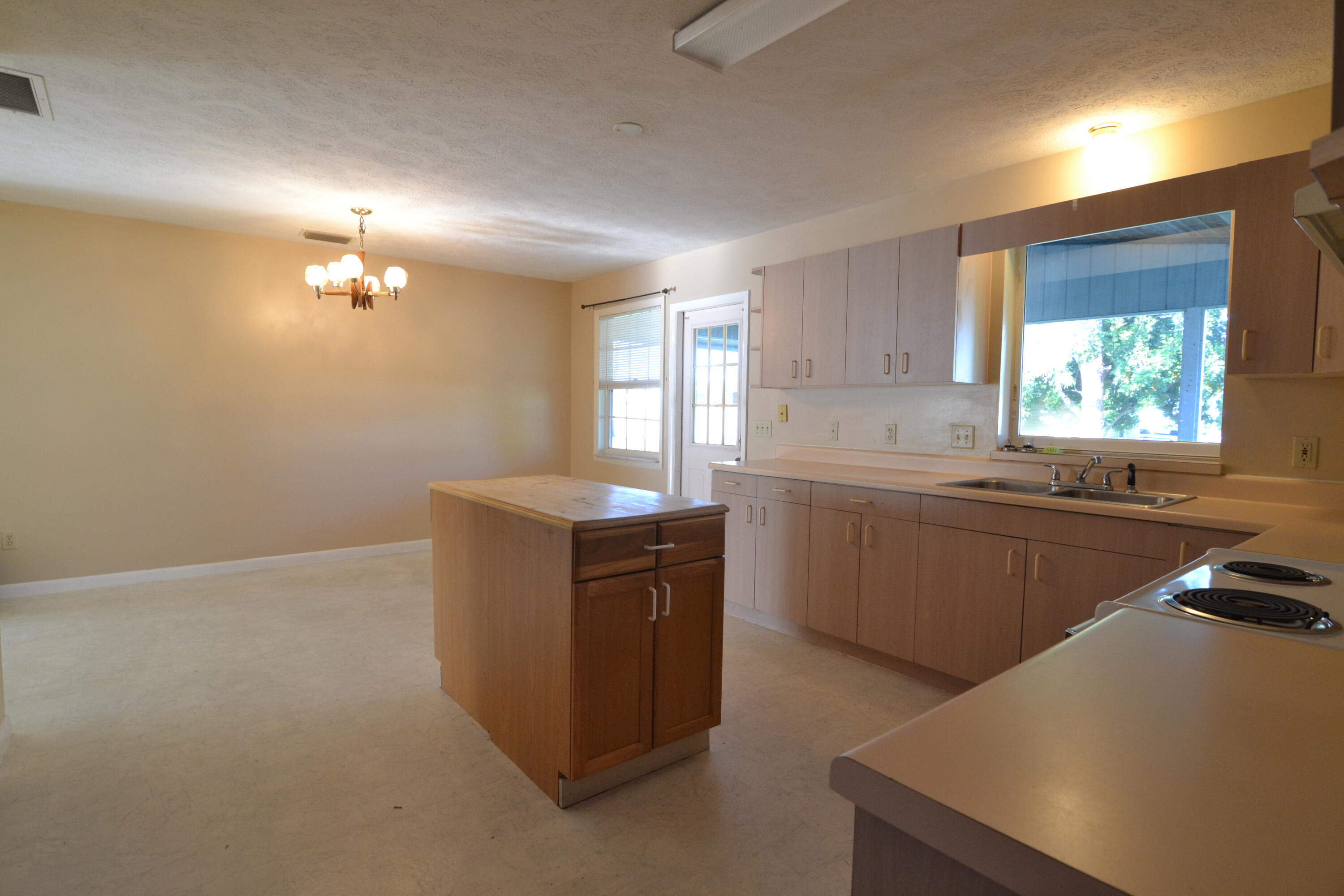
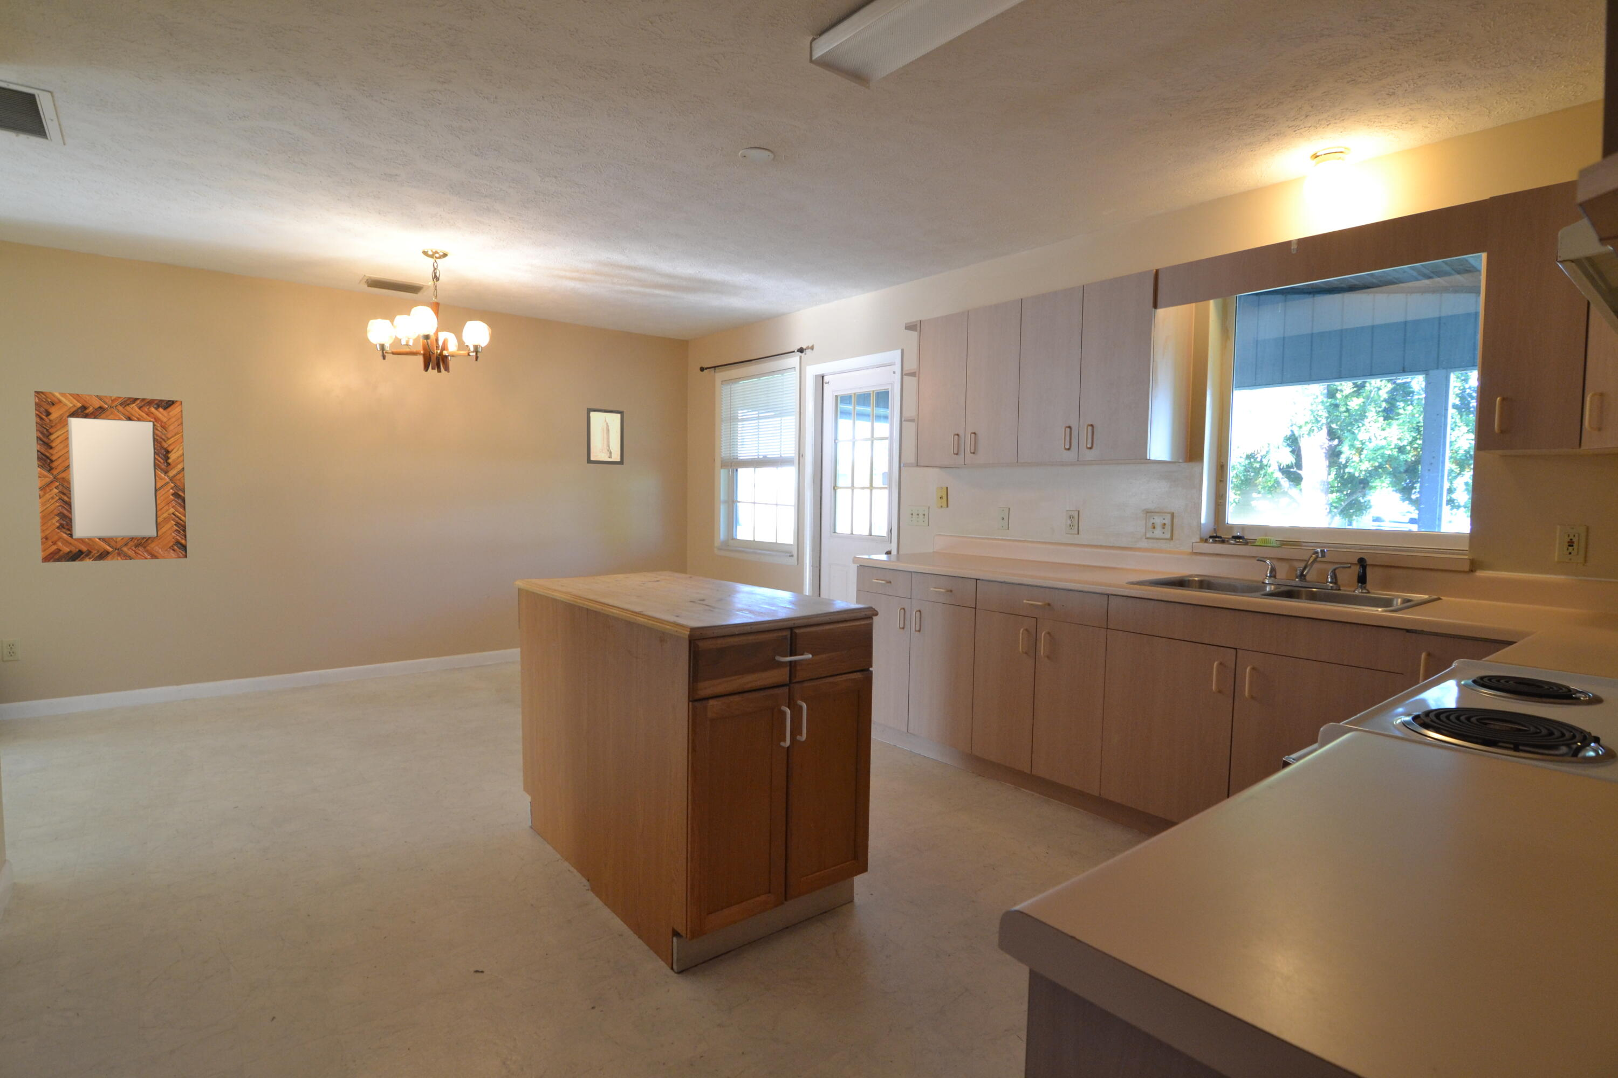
+ home mirror [34,390,188,563]
+ wall art [586,408,625,466]
